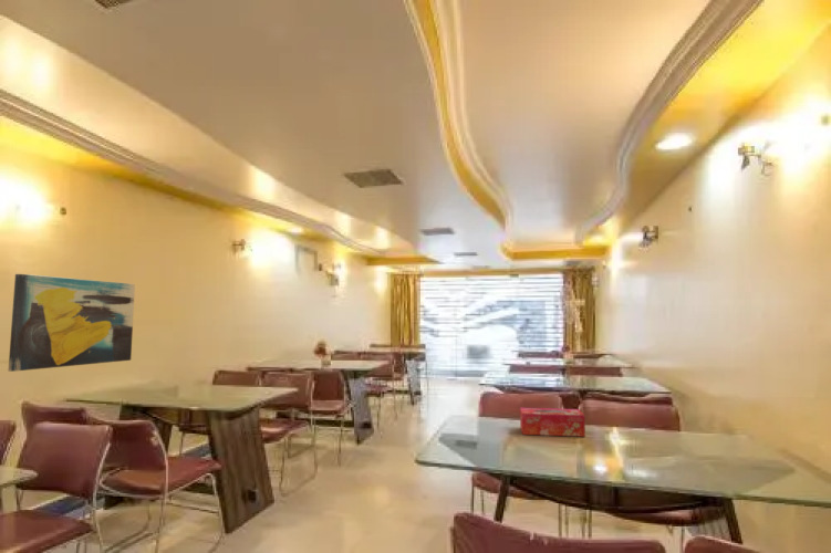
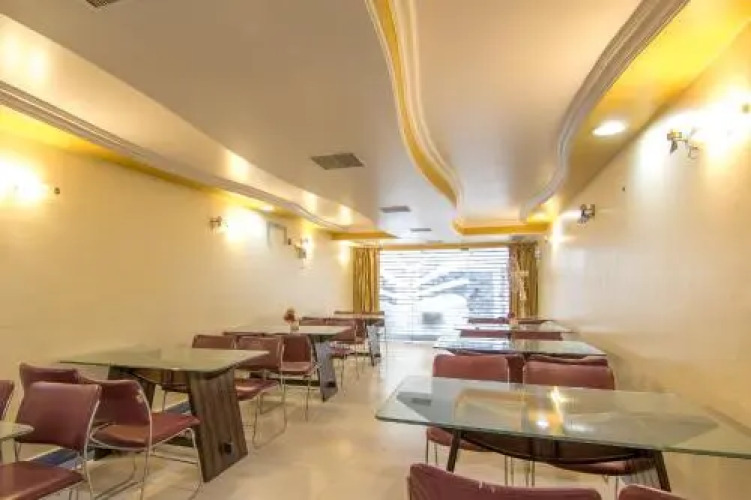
- tissue box [519,407,586,438]
- wall art [8,273,136,373]
